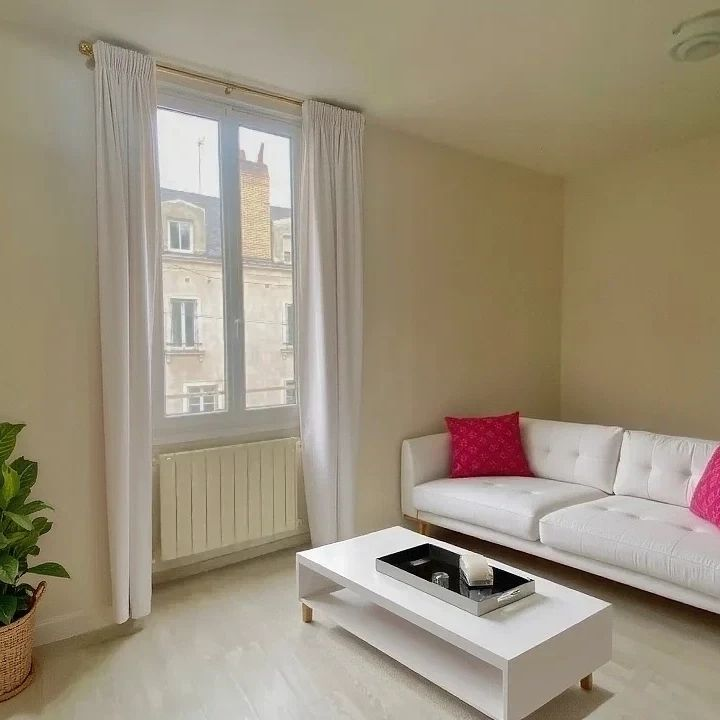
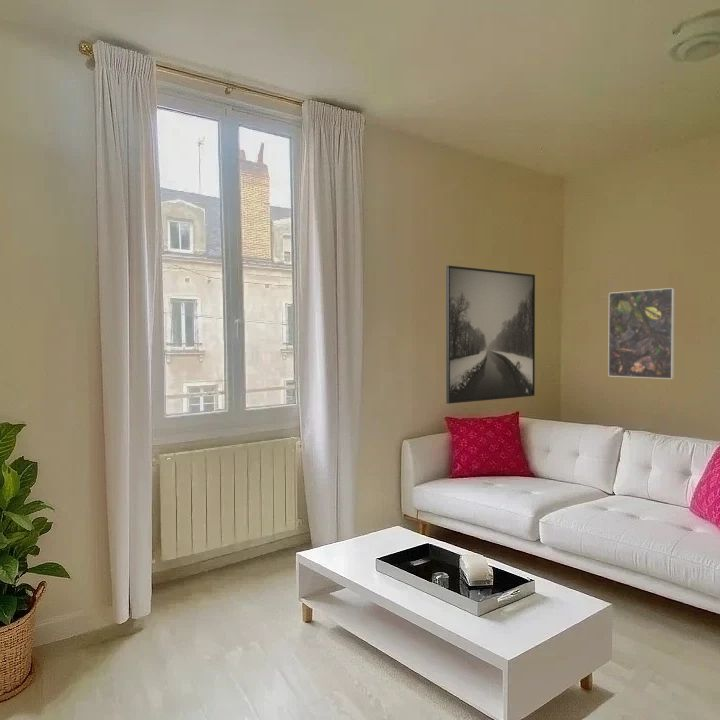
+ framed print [607,287,676,380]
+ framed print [445,264,536,405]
